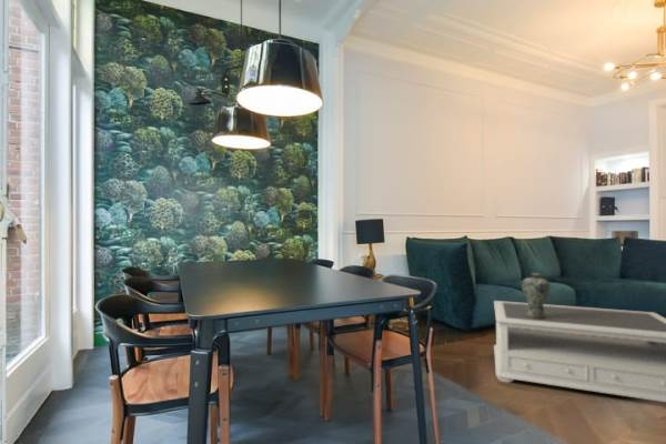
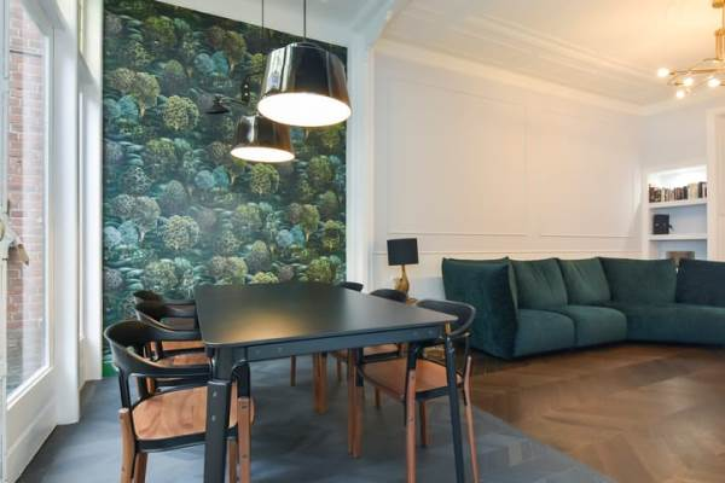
- coffee table [493,300,666,403]
- vase [521,272,552,319]
